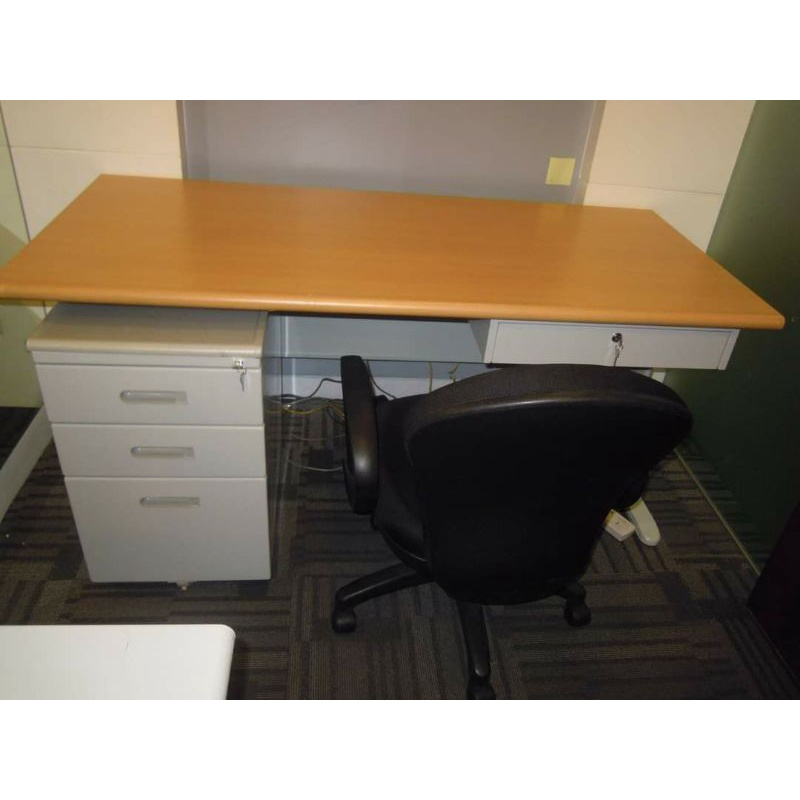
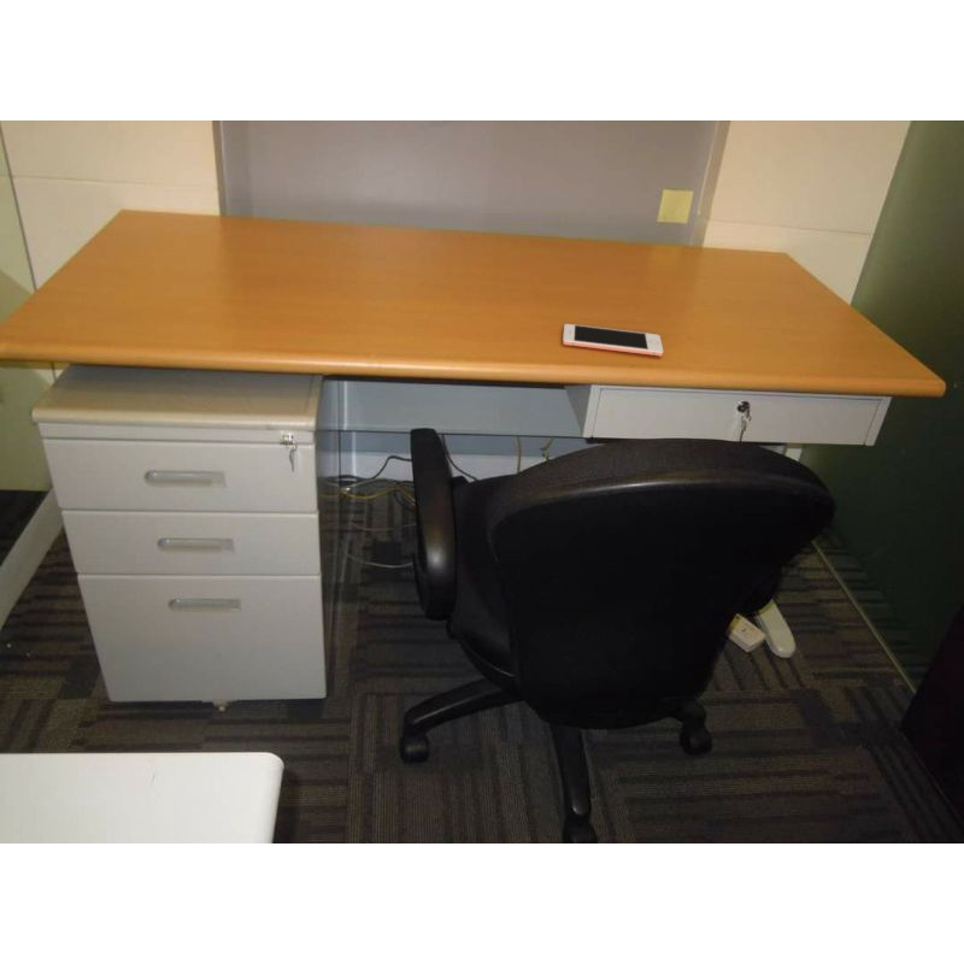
+ cell phone [562,323,664,358]
